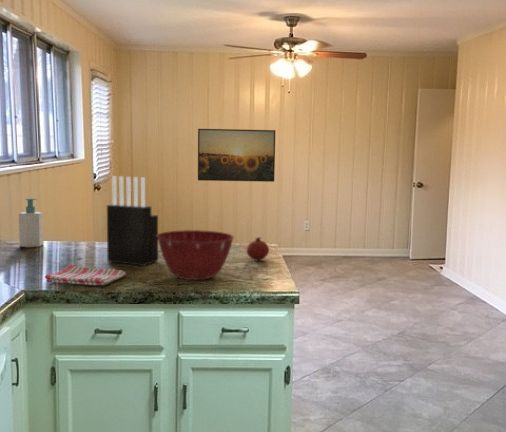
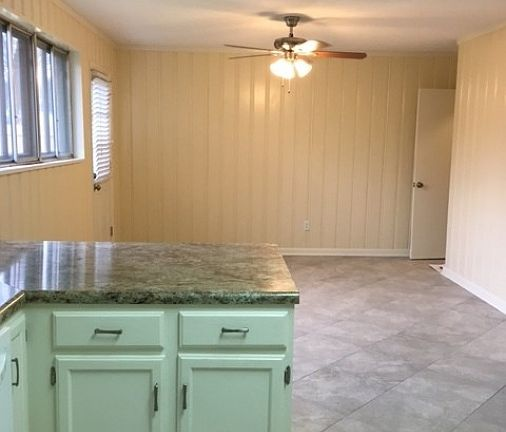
- fruit [246,236,270,261]
- knife block [106,175,159,267]
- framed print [197,128,276,183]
- dish towel [44,263,127,286]
- soap bottle [18,197,44,248]
- mixing bowl [157,229,235,281]
